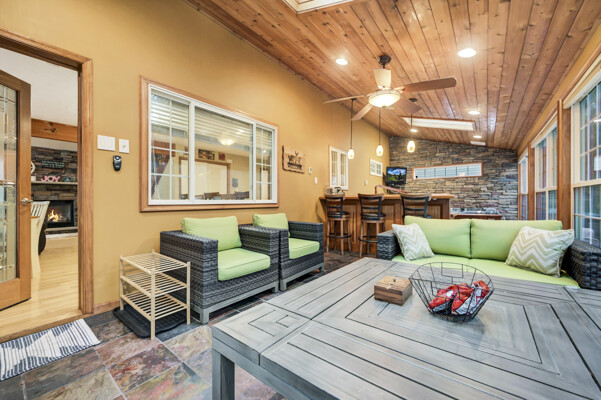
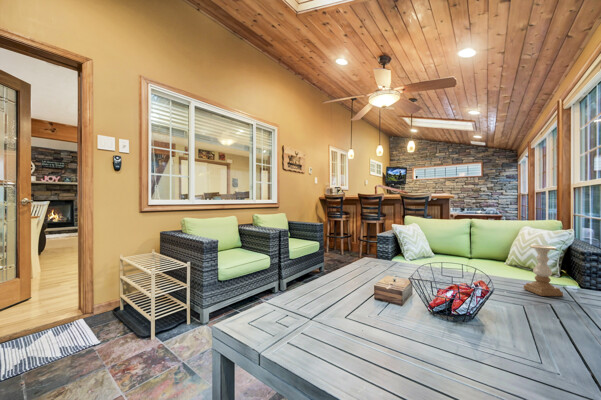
+ candle holder [523,244,564,297]
